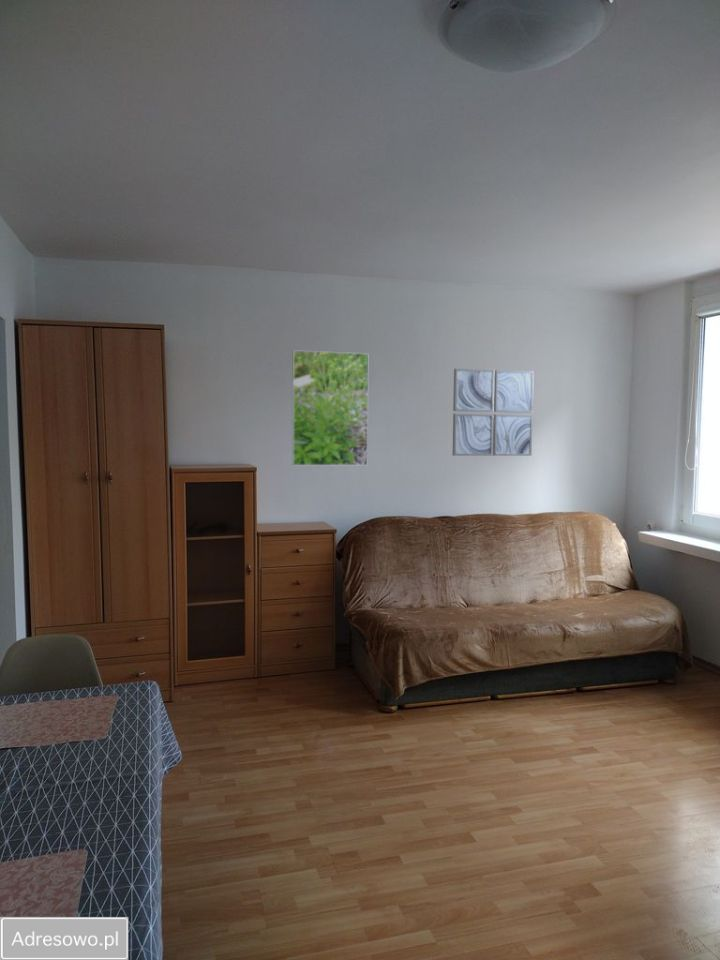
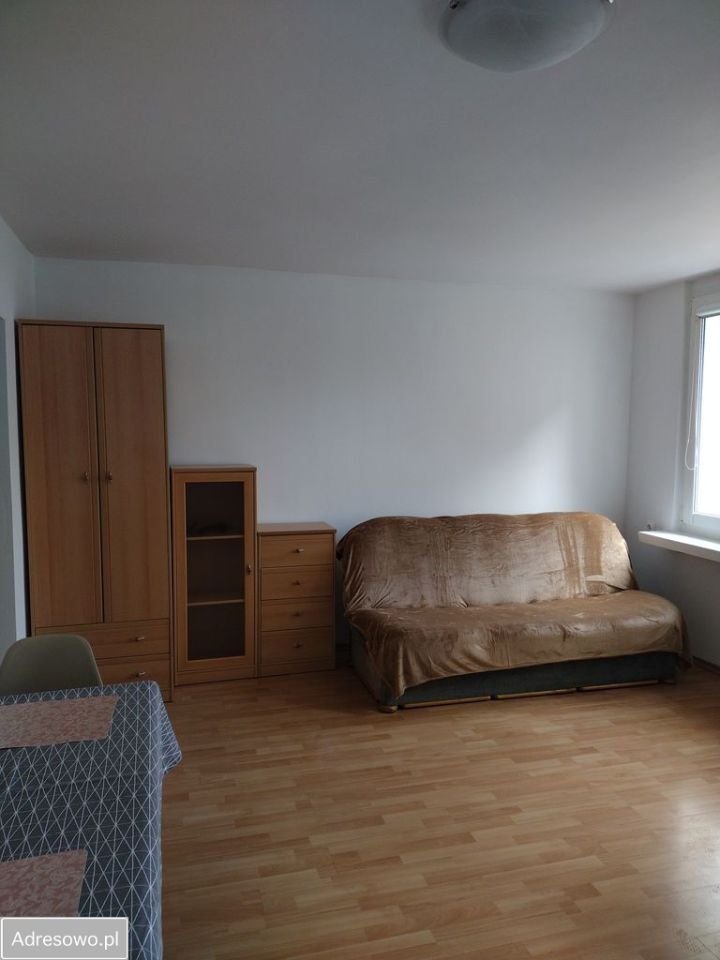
- wall art [452,368,535,457]
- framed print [291,349,369,467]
